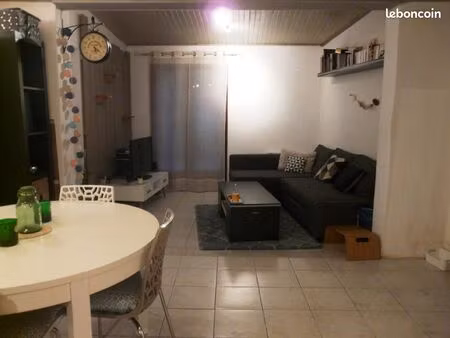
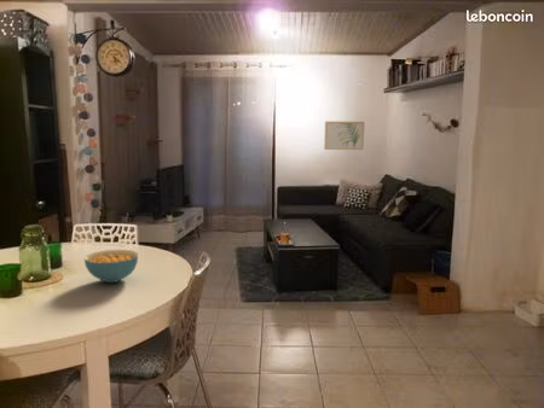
+ cereal bowl [83,249,139,284]
+ wall art [323,121,365,151]
